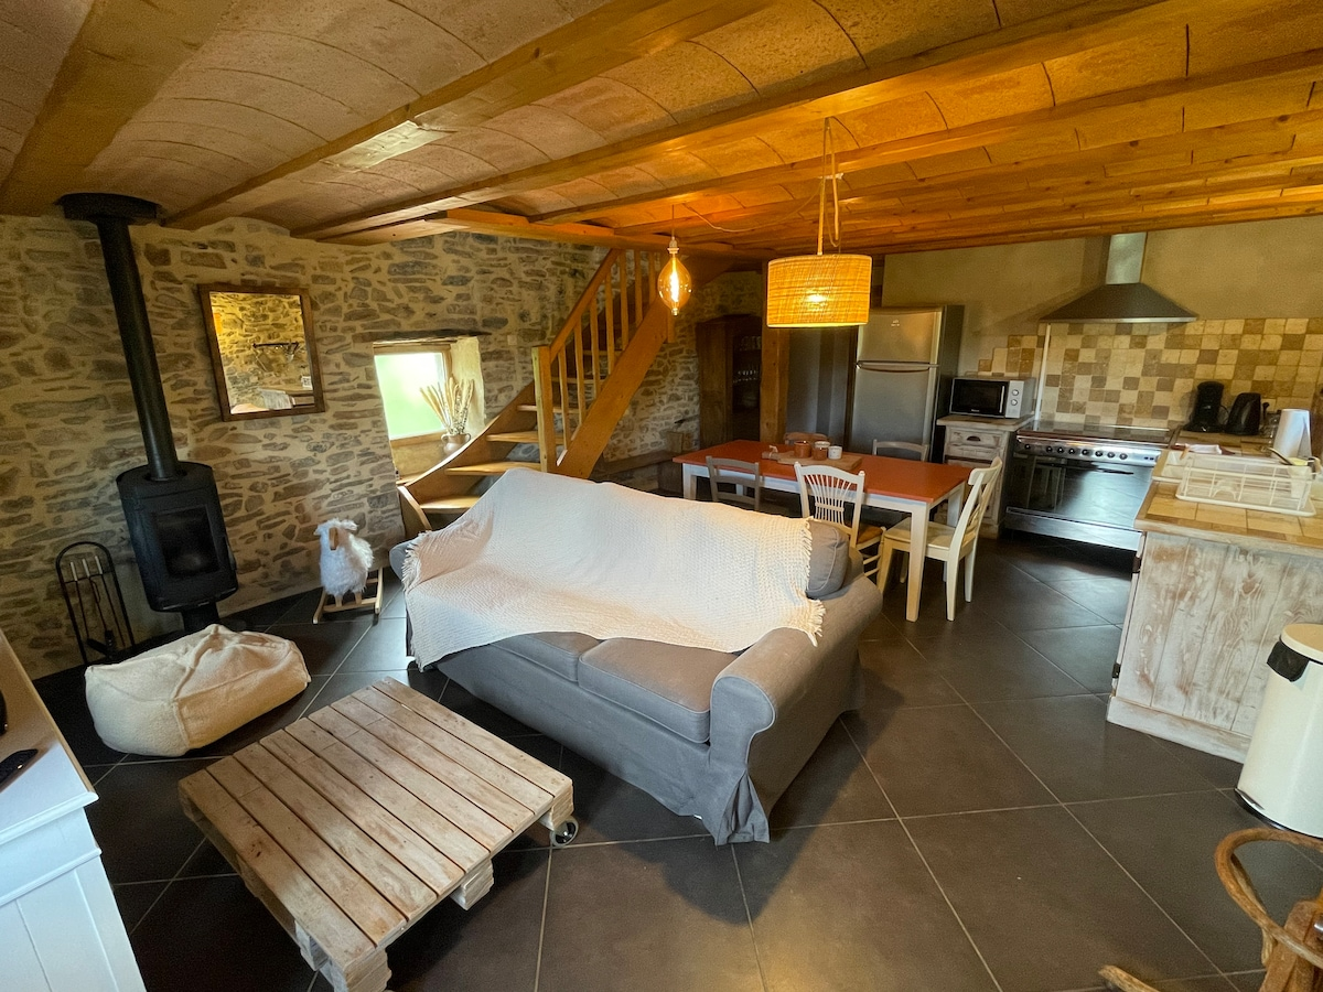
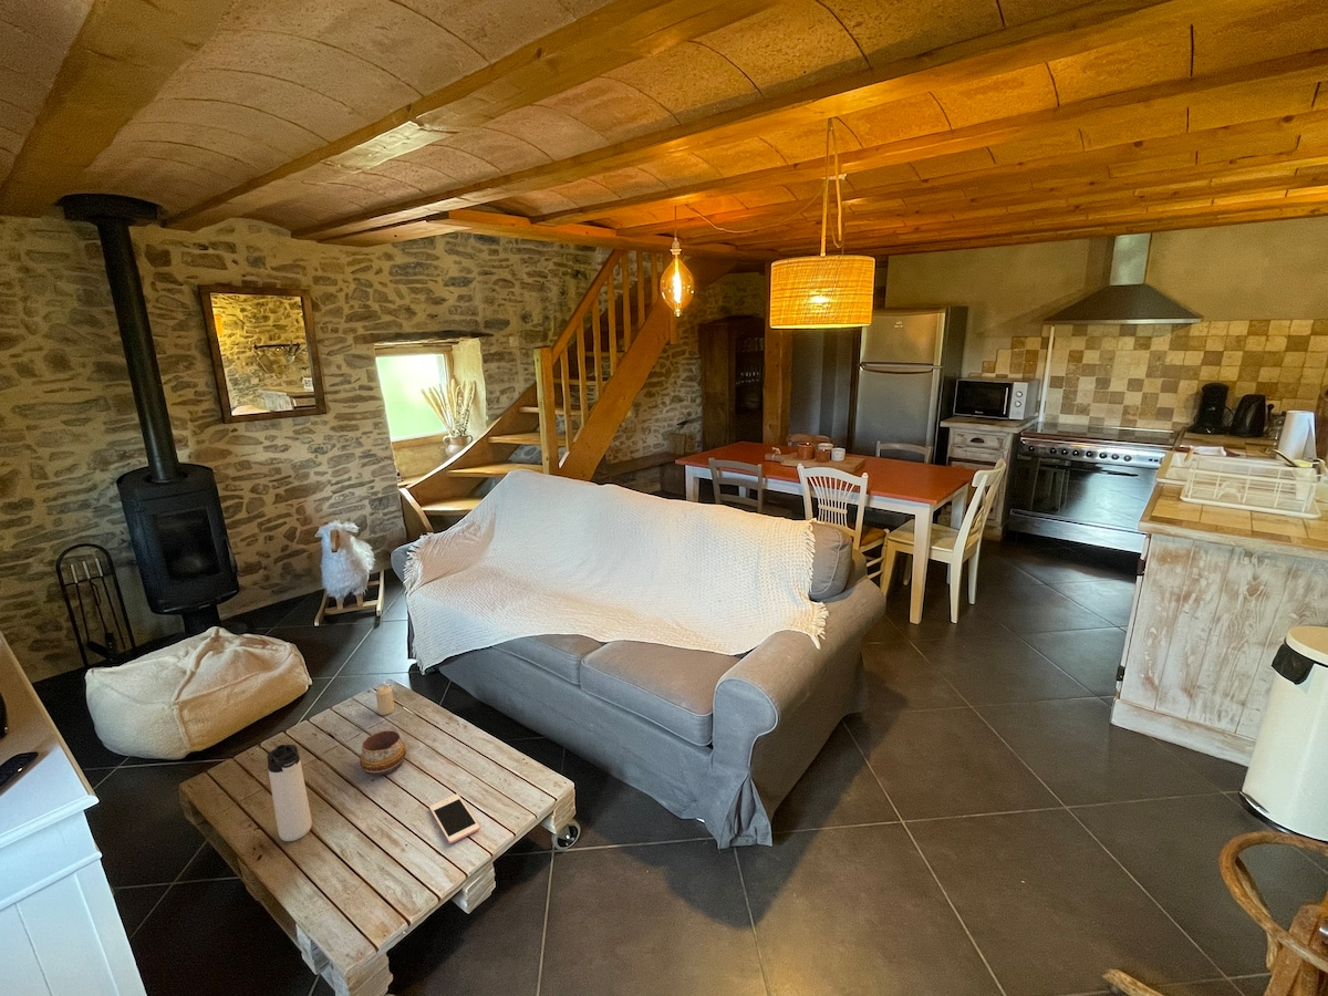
+ thermos bottle [266,744,313,842]
+ decorative bowl [359,729,407,777]
+ cell phone [428,793,480,844]
+ candle [375,684,395,716]
